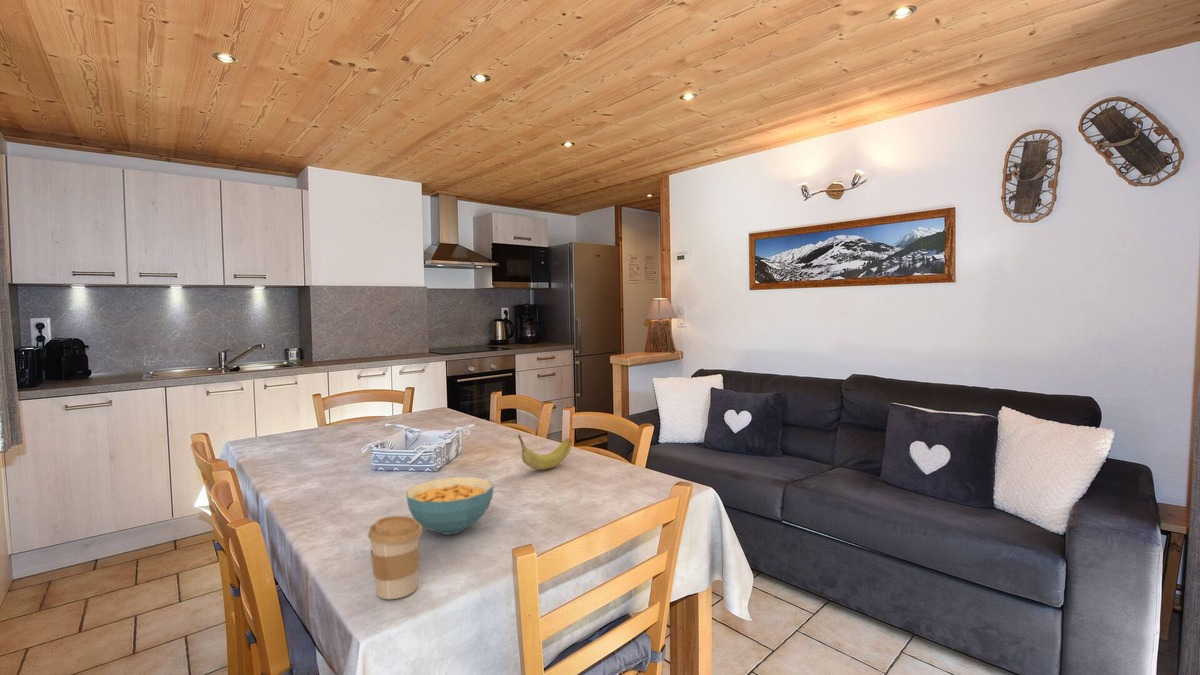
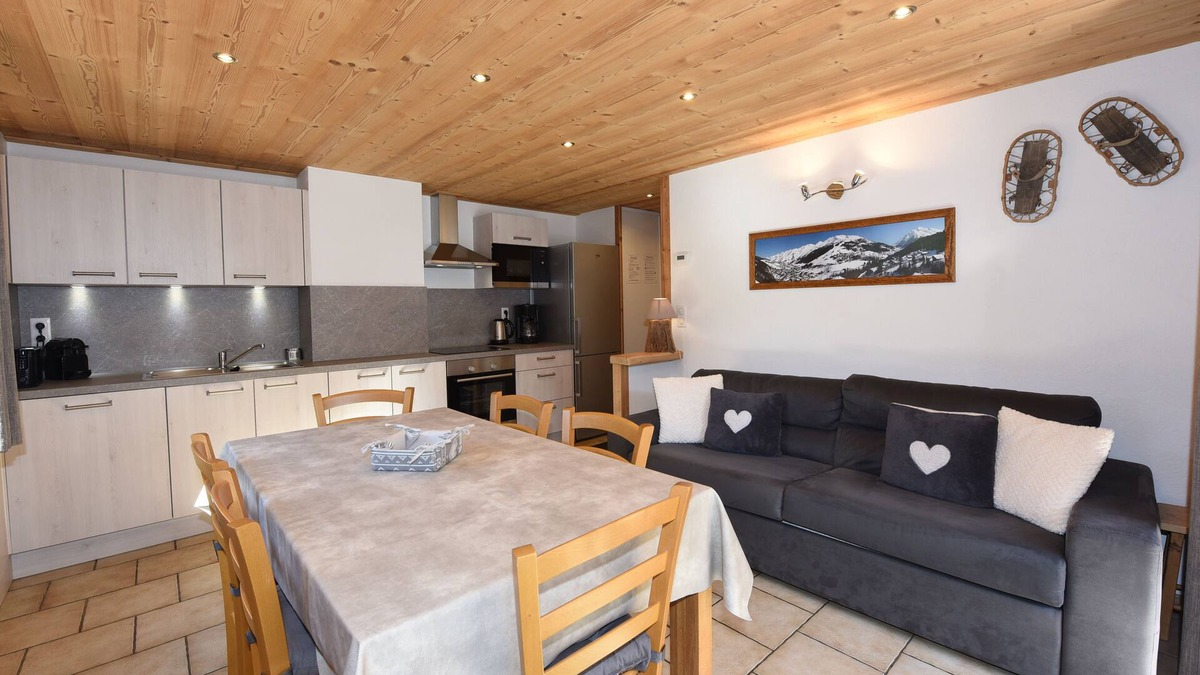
- coffee cup [367,515,423,600]
- cereal bowl [405,476,495,536]
- fruit [517,433,572,471]
